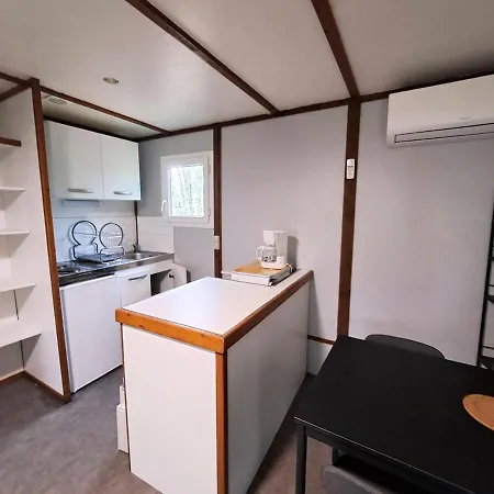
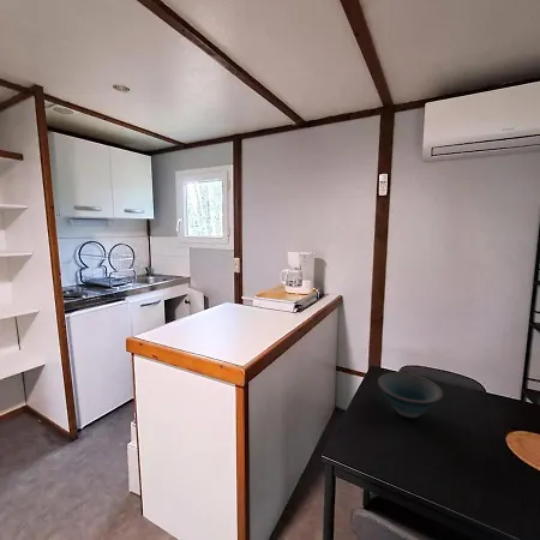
+ bowl [377,371,444,419]
